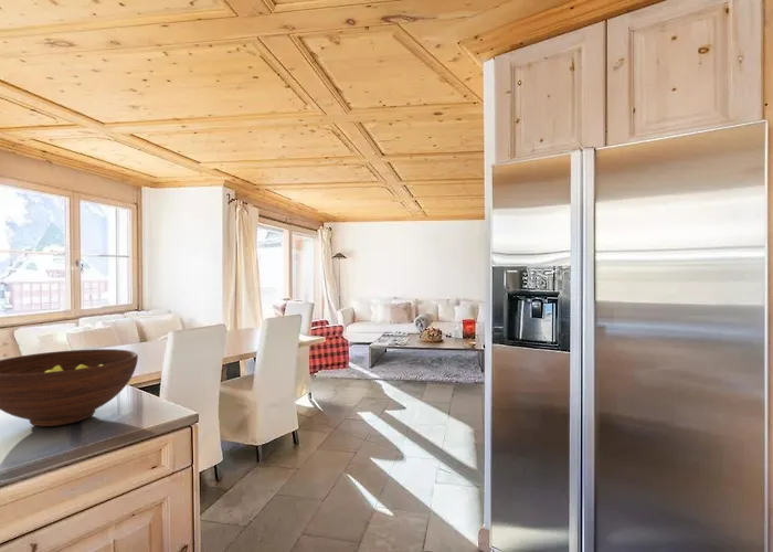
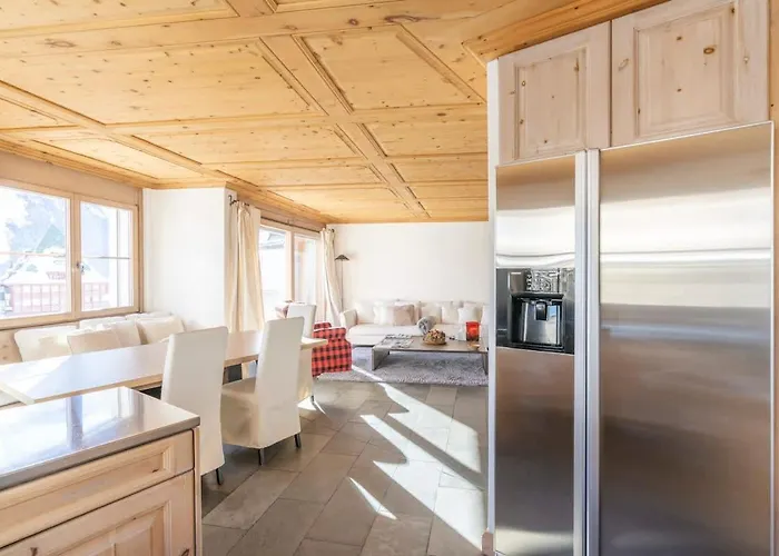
- fruit bowl [0,348,139,427]
